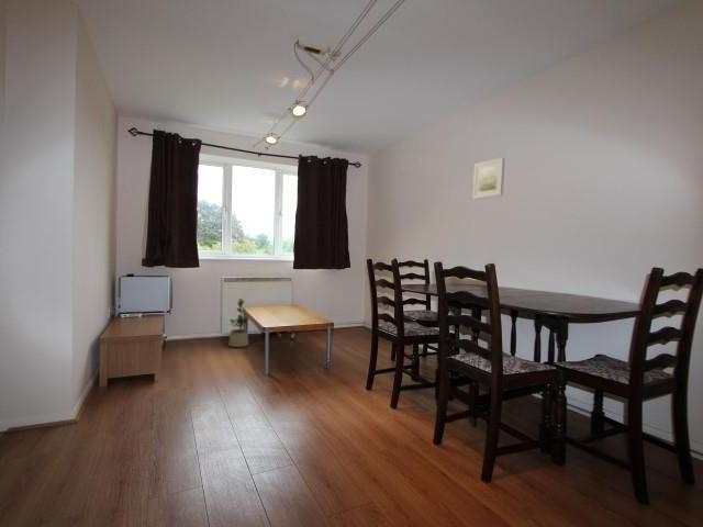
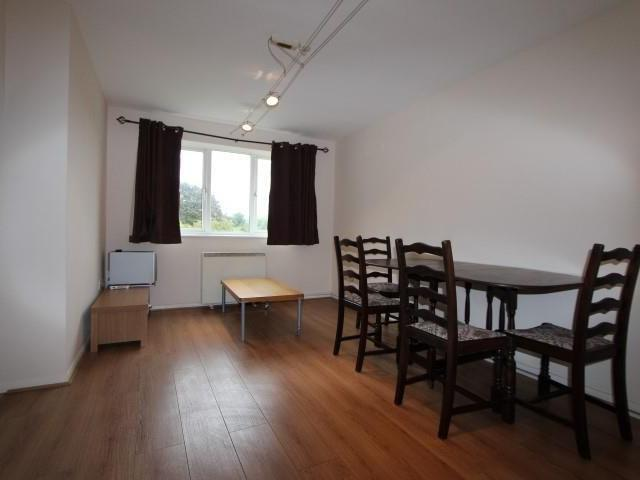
- potted plant [227,298,250,348]
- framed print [472,156,506,200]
